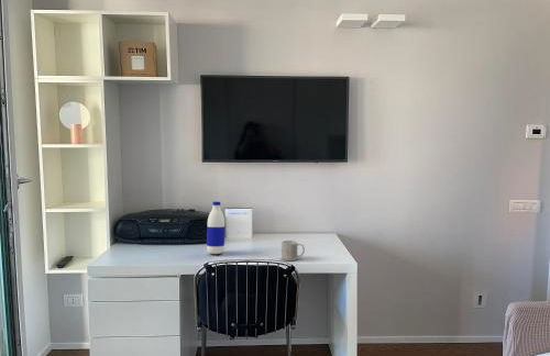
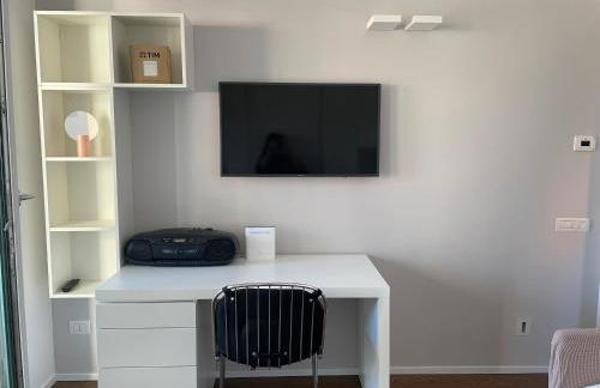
- water bottle [206,201,226,255]
- mug [280,240,306,262]
